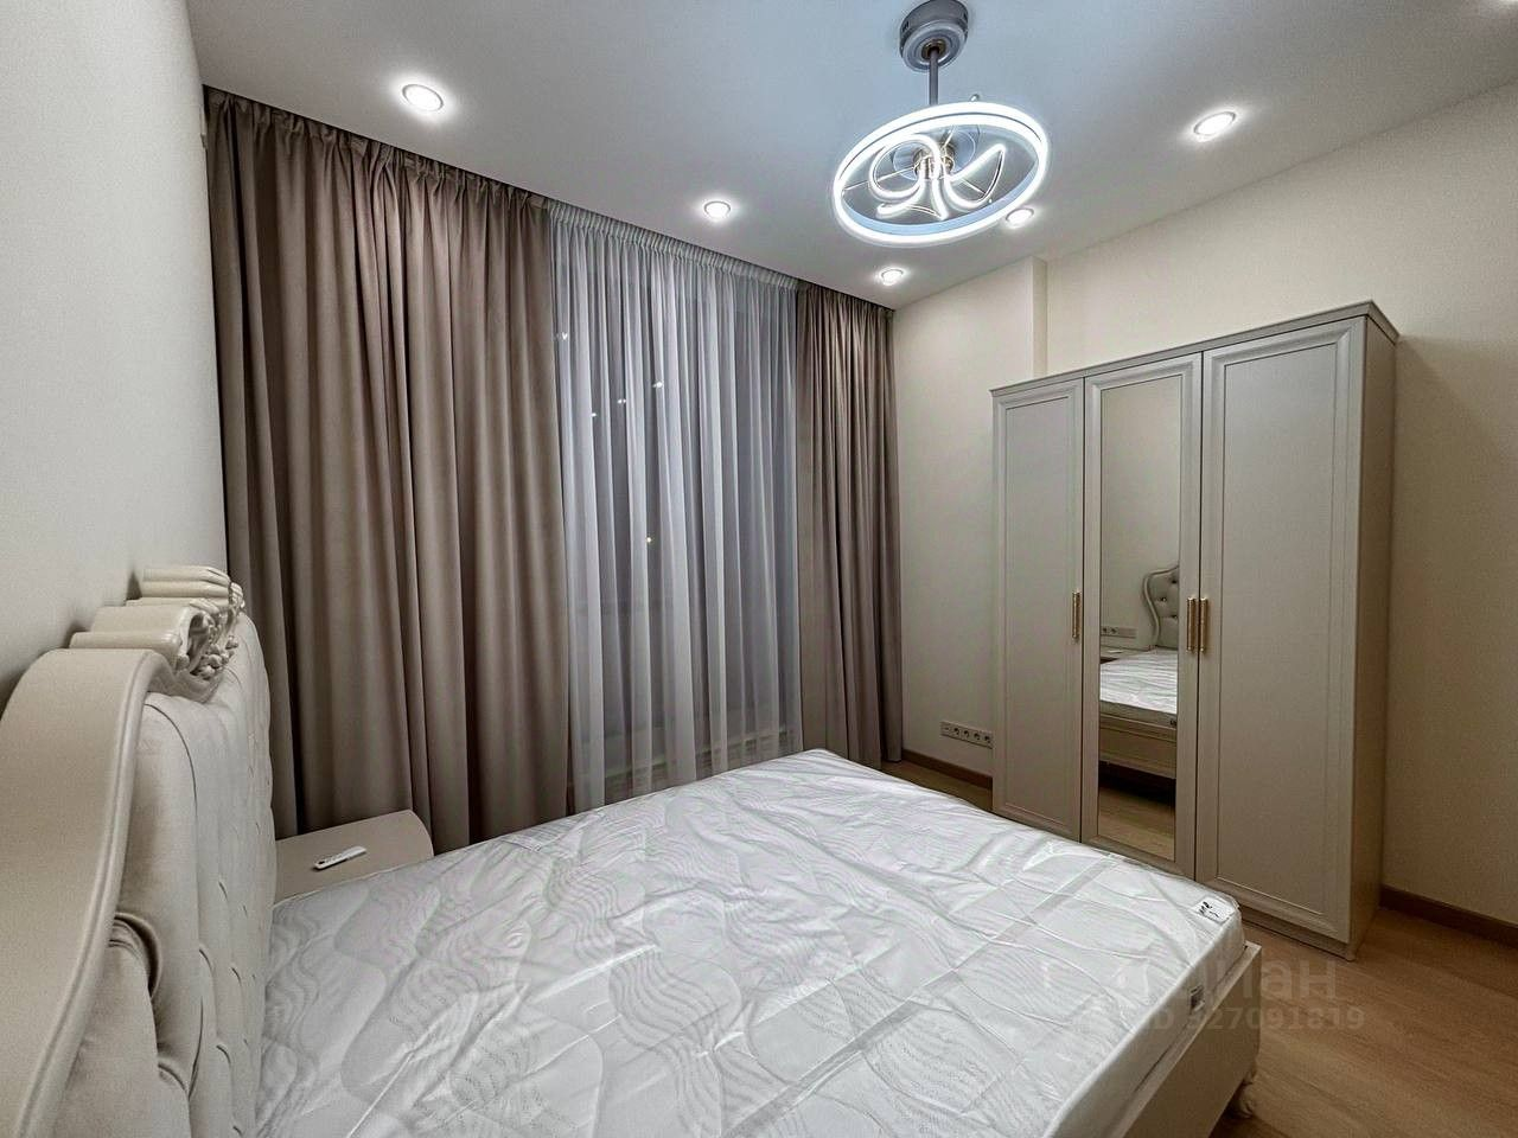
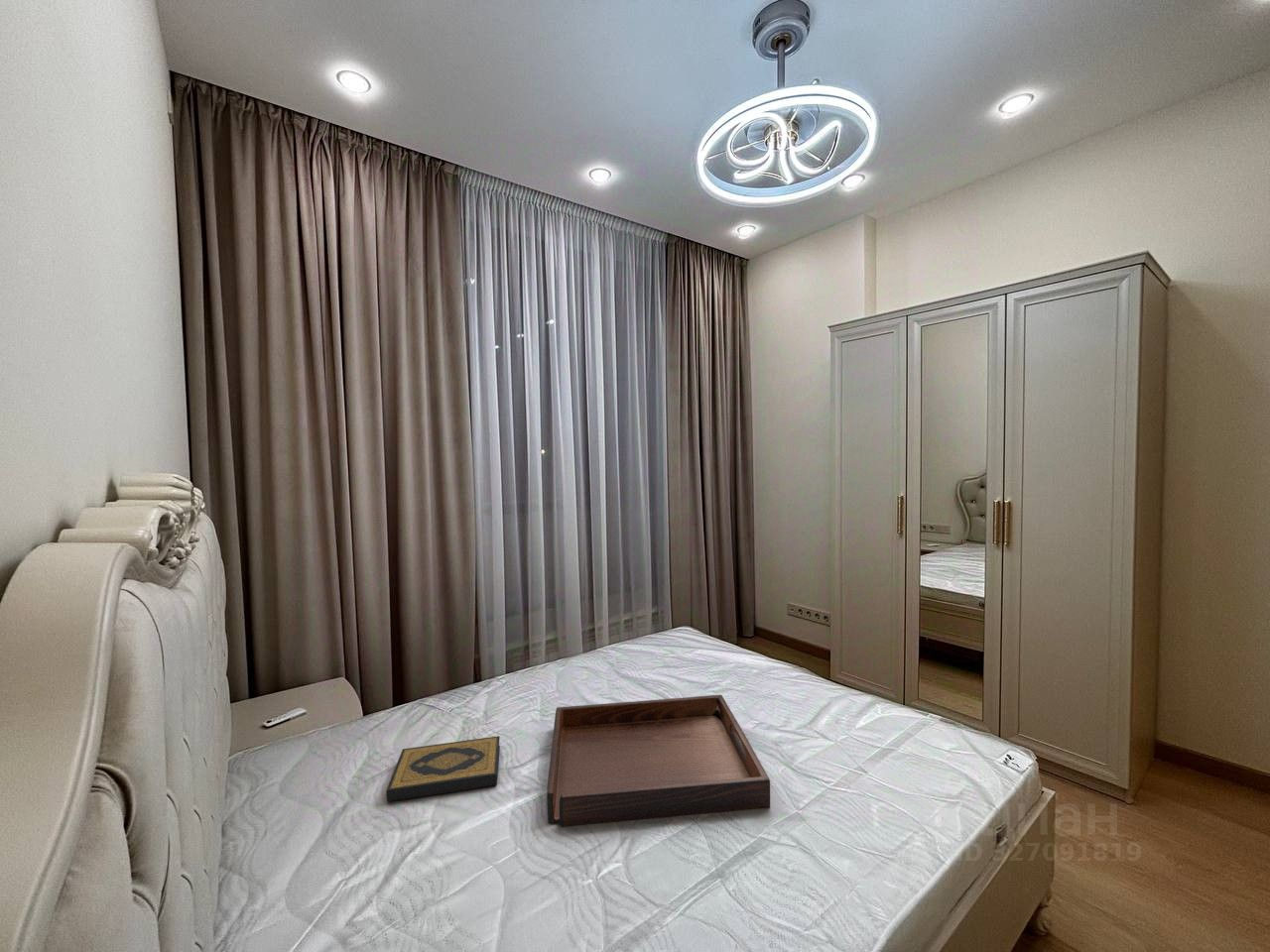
+ hardback book [385,735,501,802]
+ serving tray [546,694,771,828]
